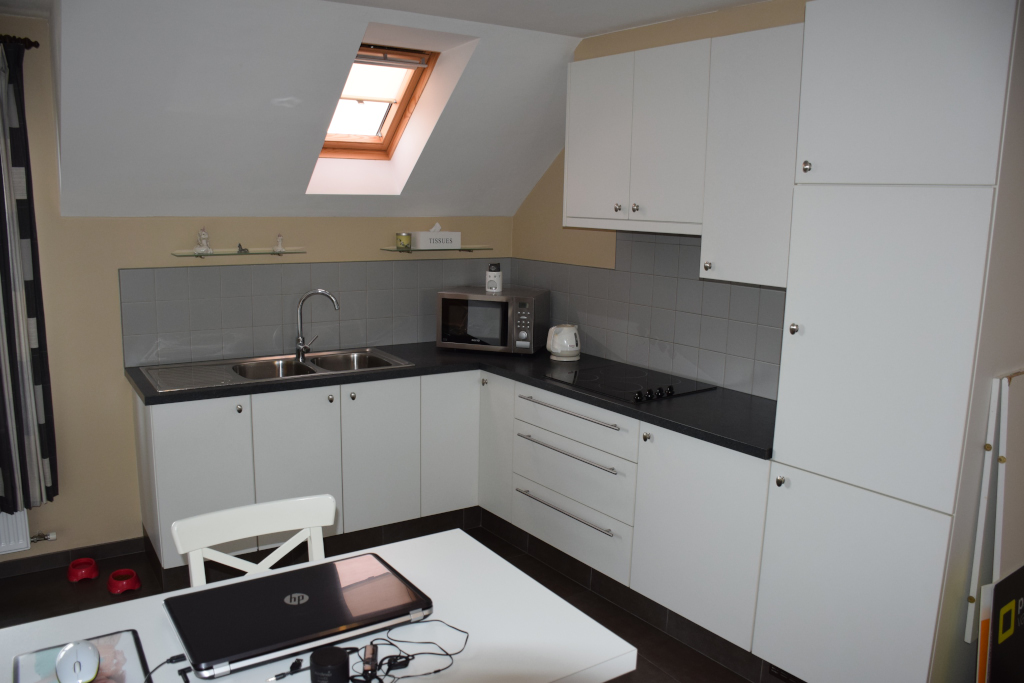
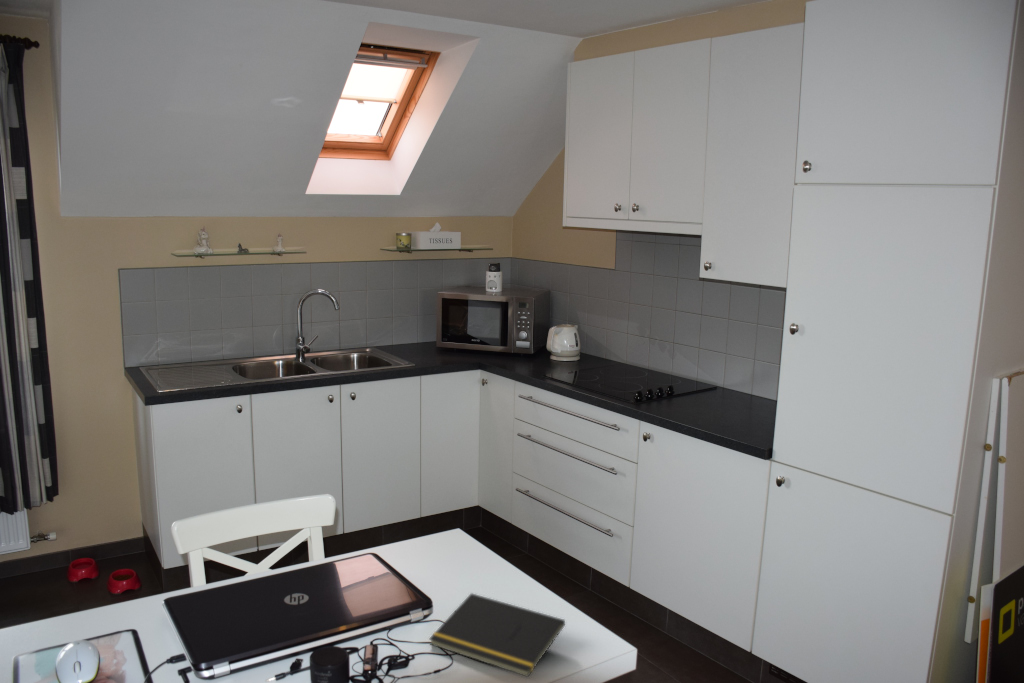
+ notepad [428,592,566,678]
